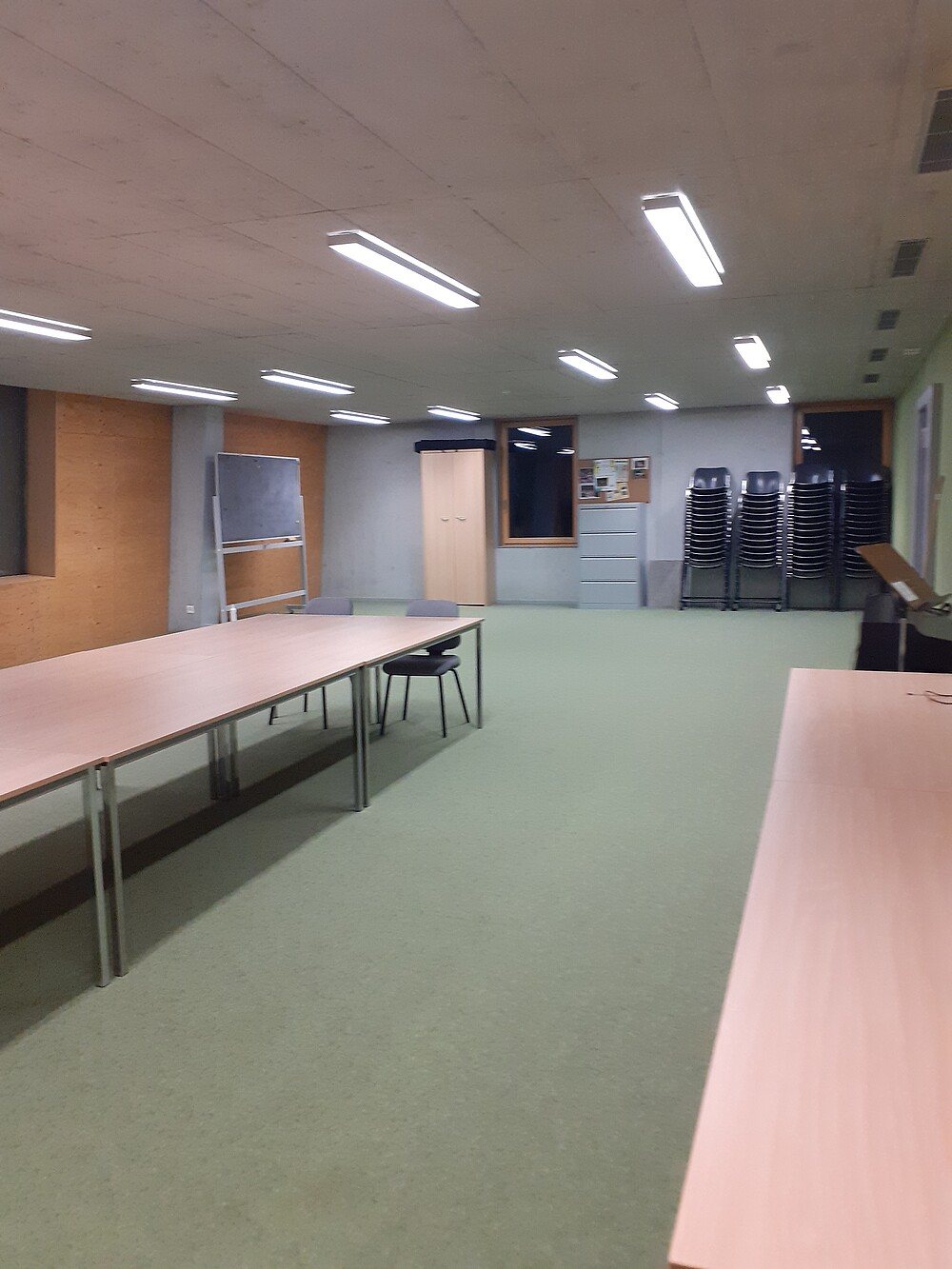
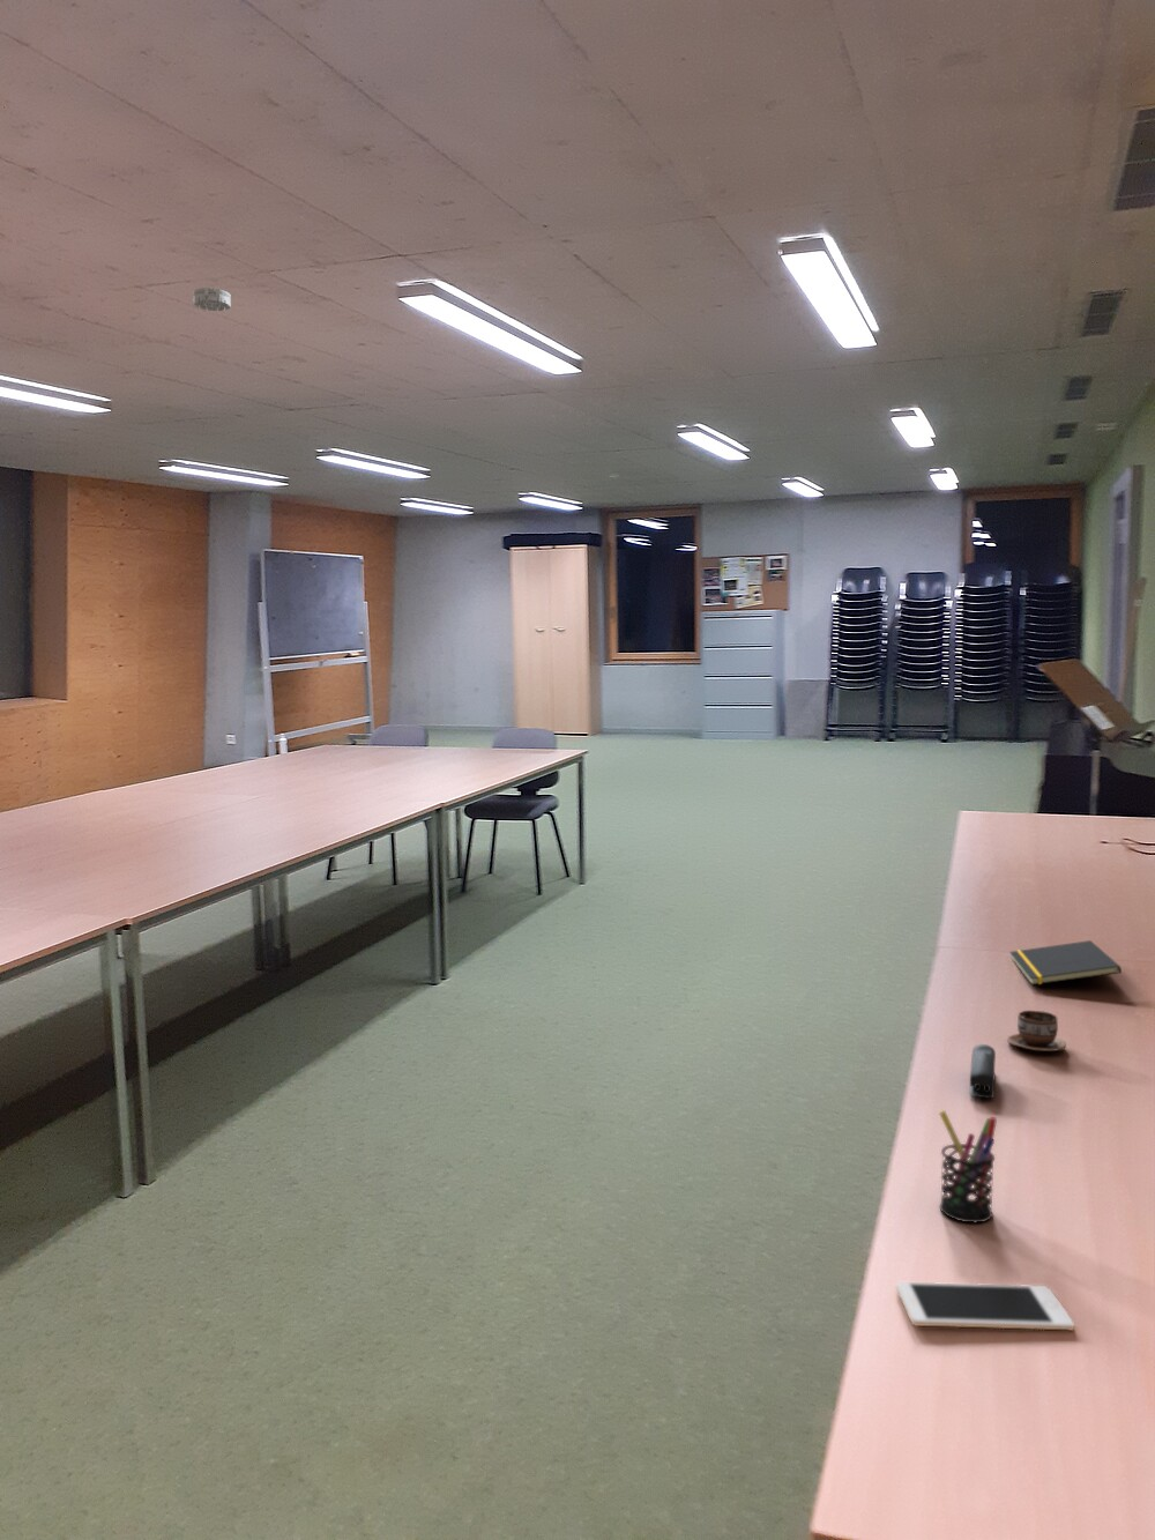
+ cell phone [895,1282,1075,1332]
+ notepad [1008,939,1122,987]
+ smoke detector [193,286,232,312]
+ stapler [968,1044,997,1098]
+ cup [1006,1010,1068,1052]
+ pen holder [938,1109,998,1223]
